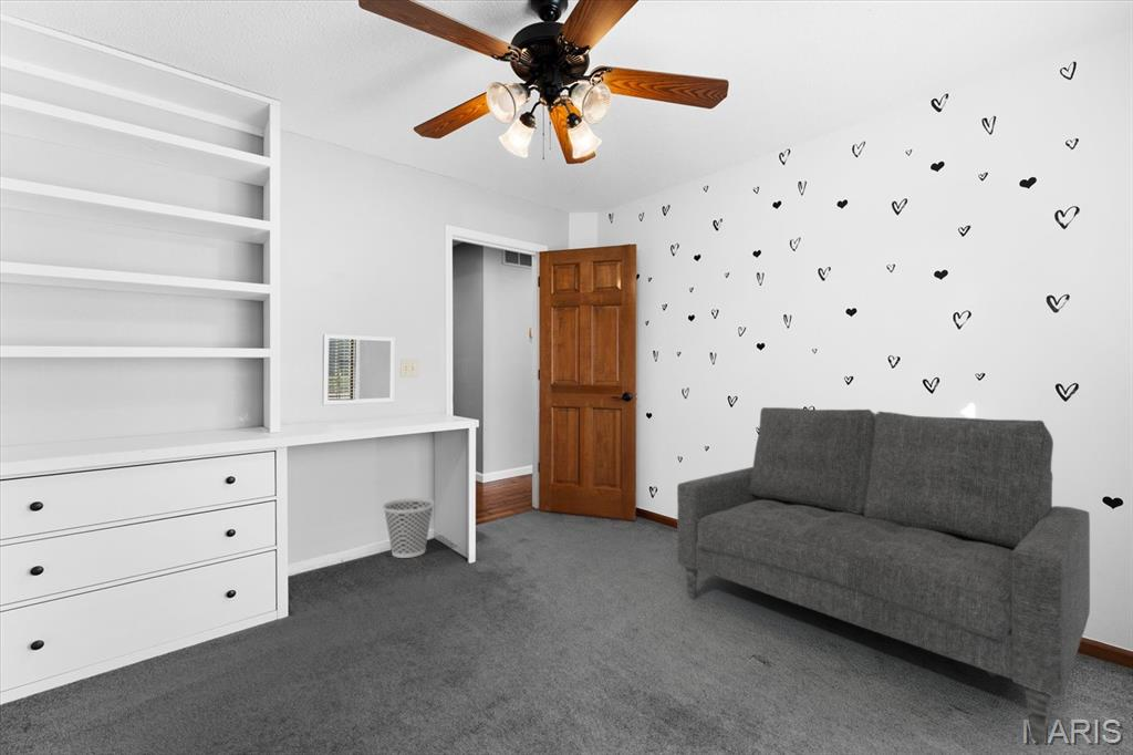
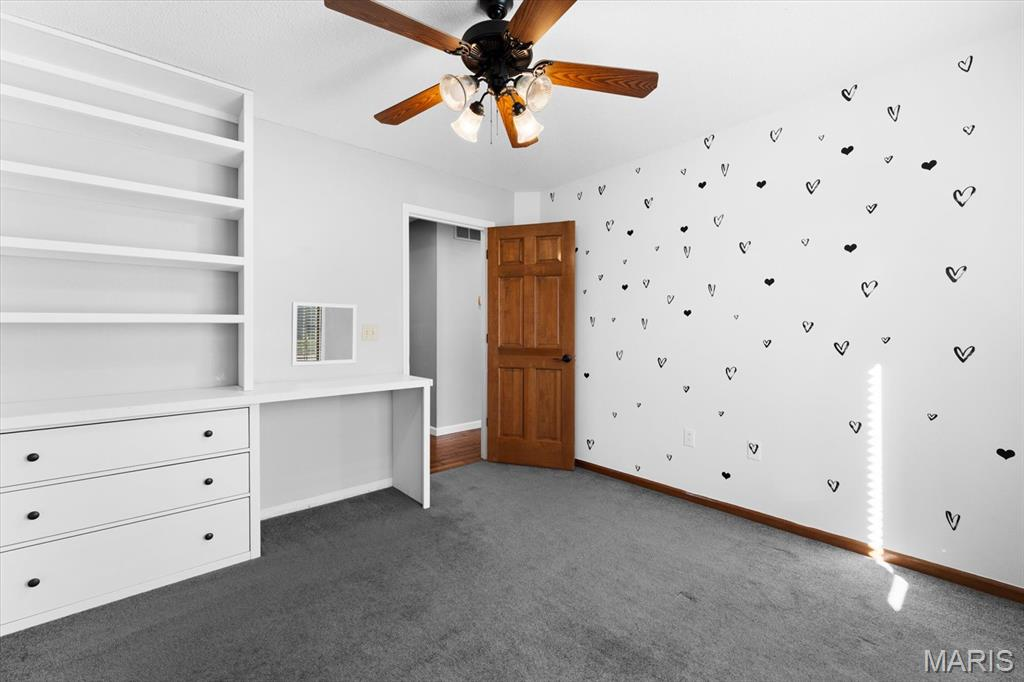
- wastebasket [382,497,435,559]
- loveseat [676,406,1091,745]
